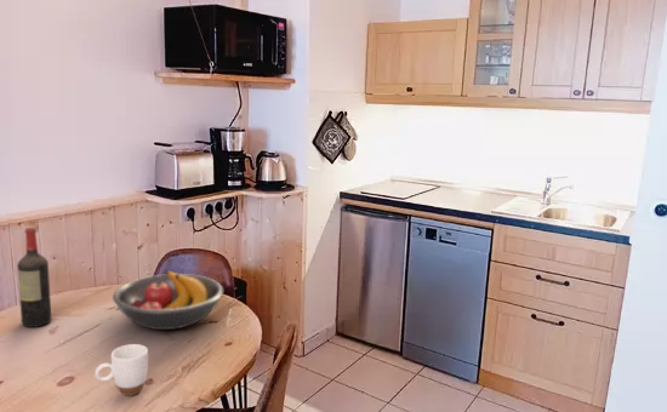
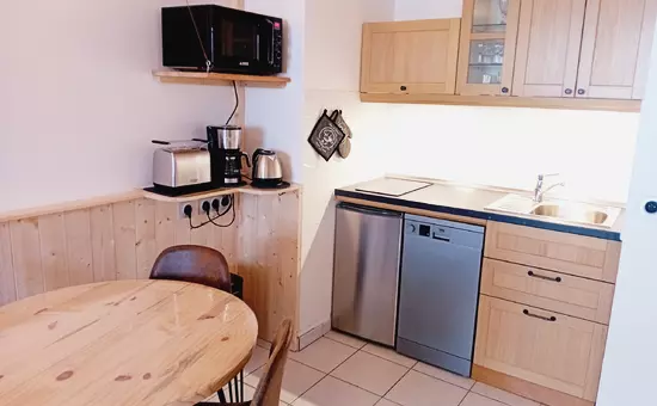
- wine bottle [16,227,53,328]
- mug [93,343,149,397]
- fruit bowl [112,269,224,331]
